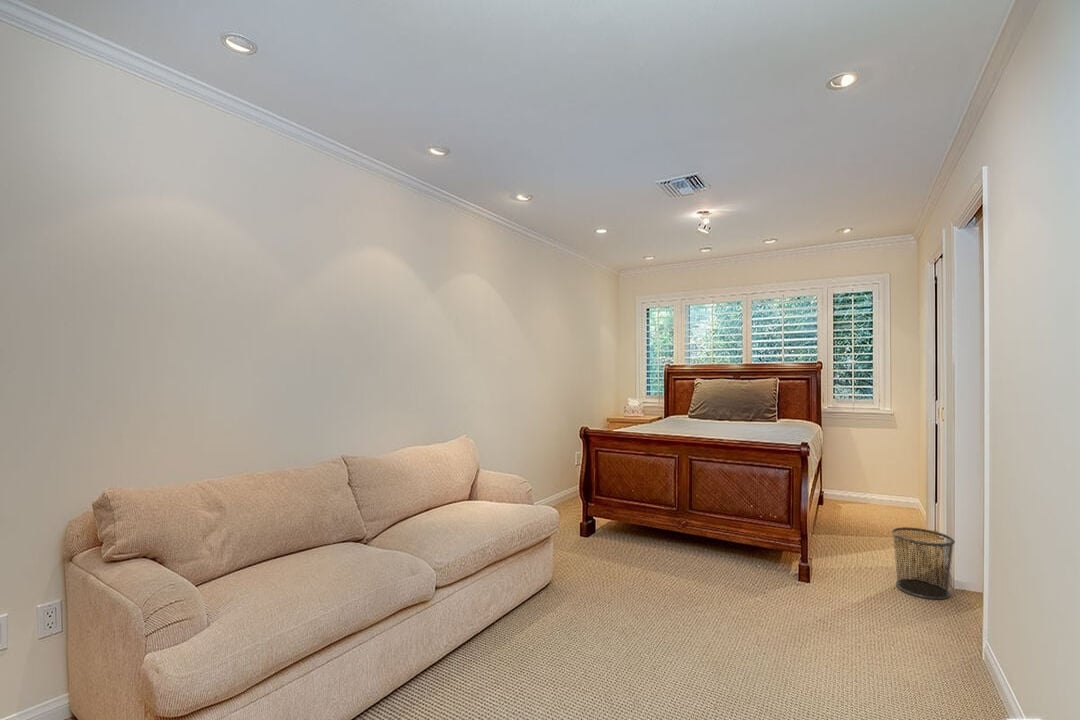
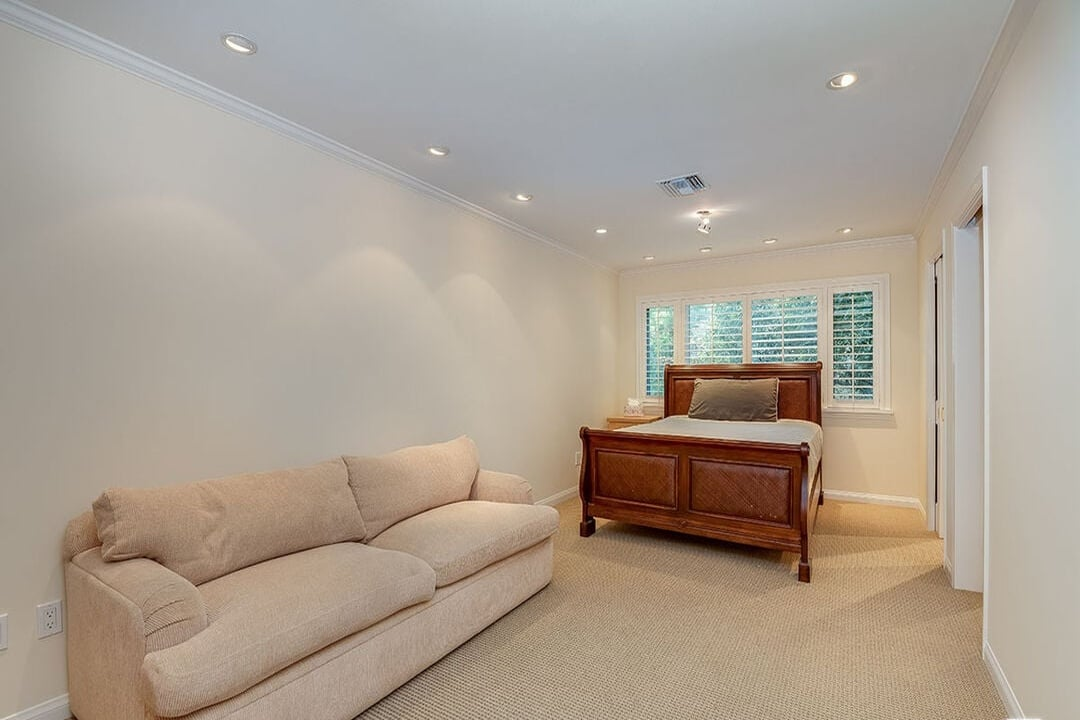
- waste bin [891,526,956,601]
